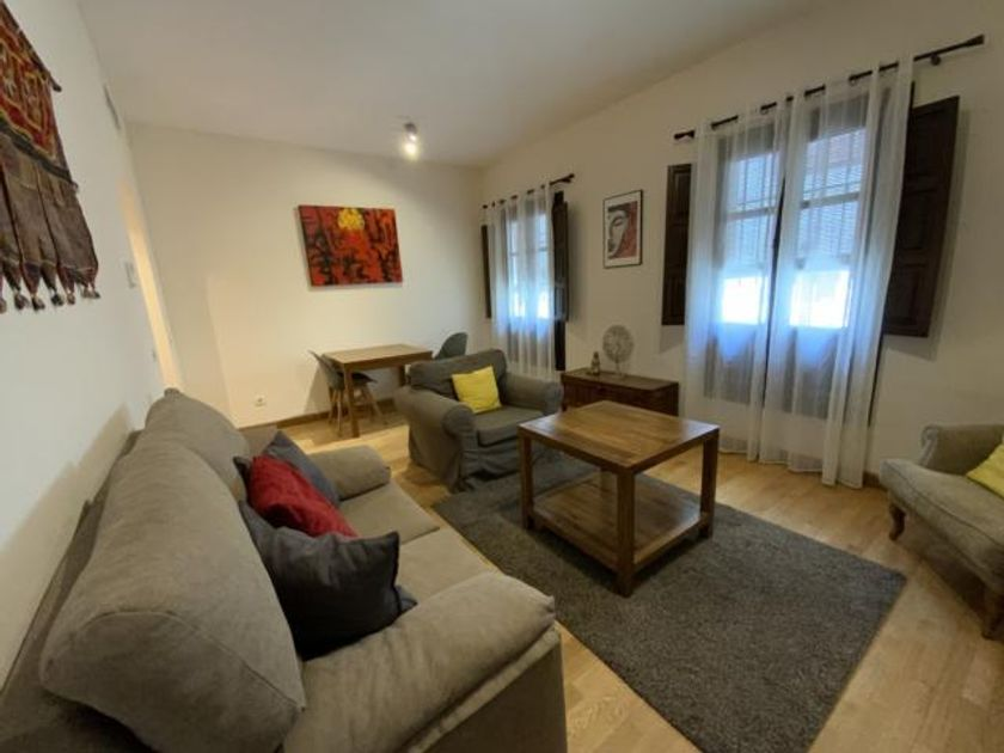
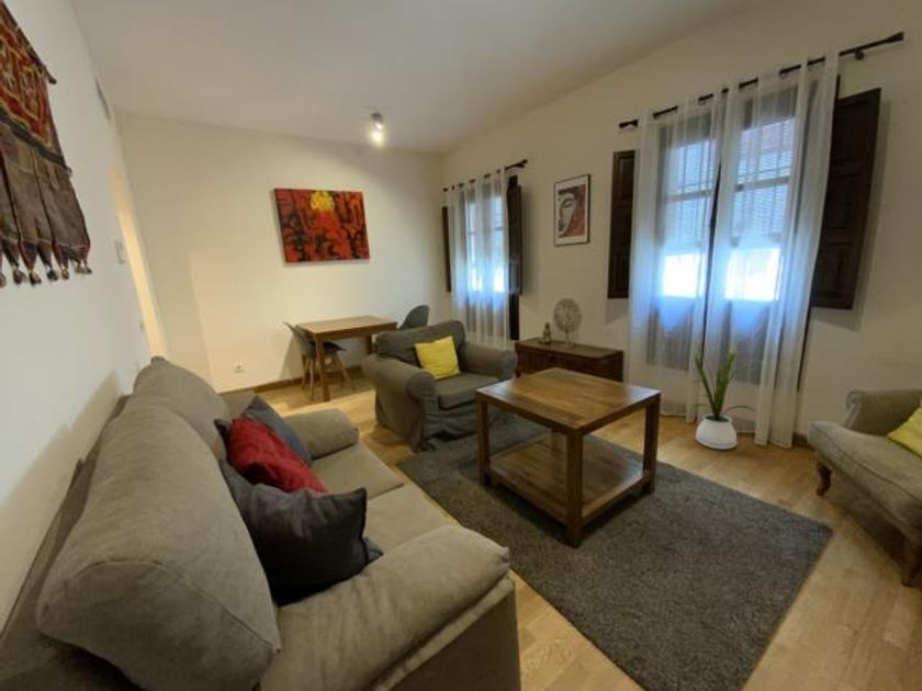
+ house plant [679,335,757,451]
